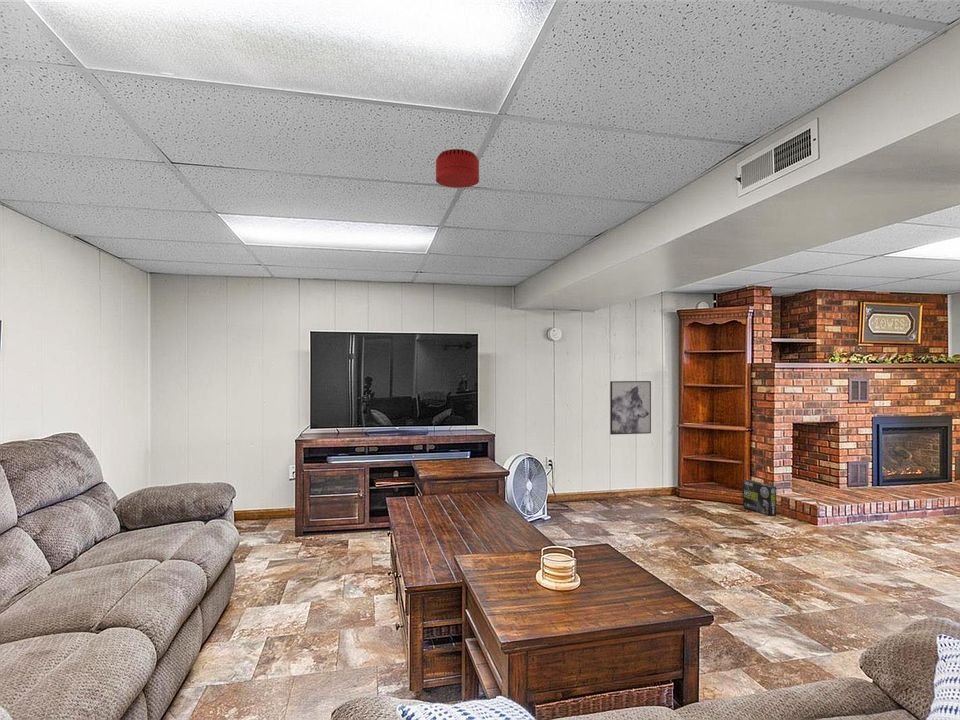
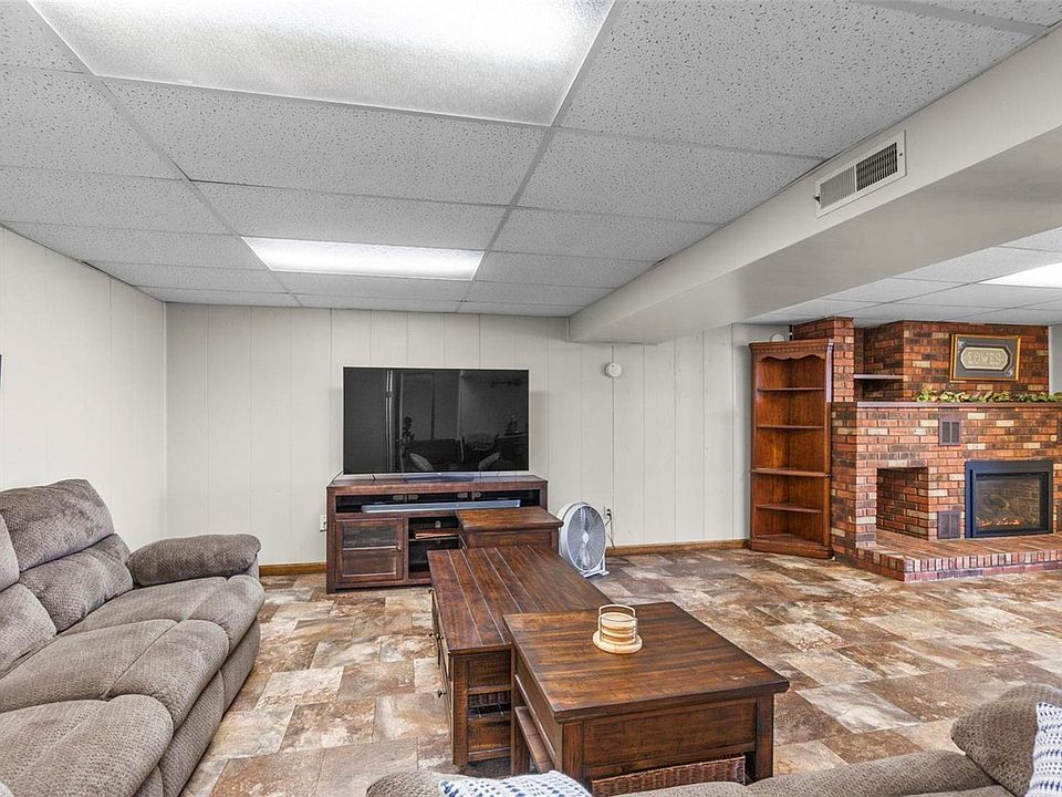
- smoke detector [435,148,480,189]
- box [742,479,777,517]
- wall art [609,380,652,436]
